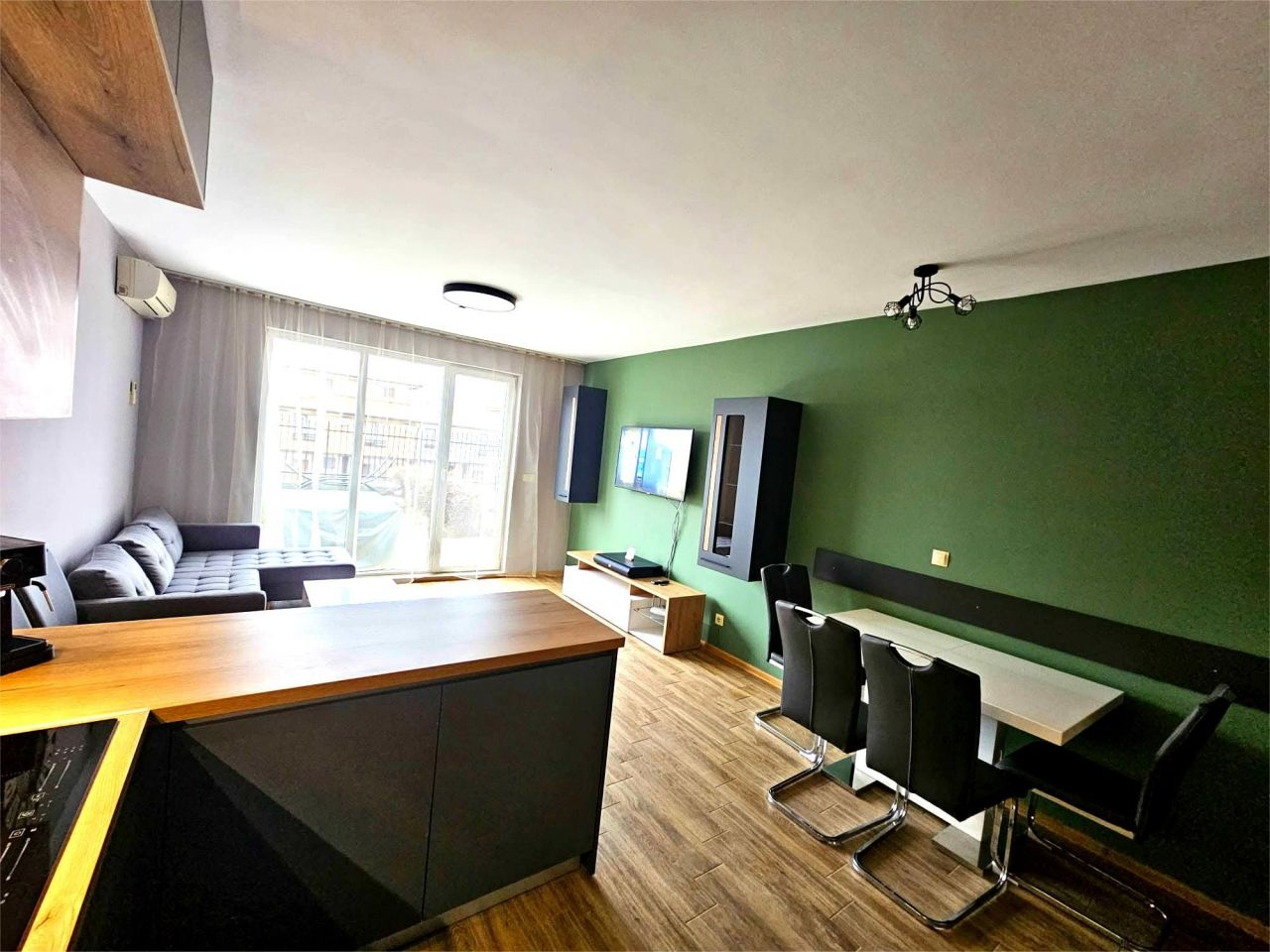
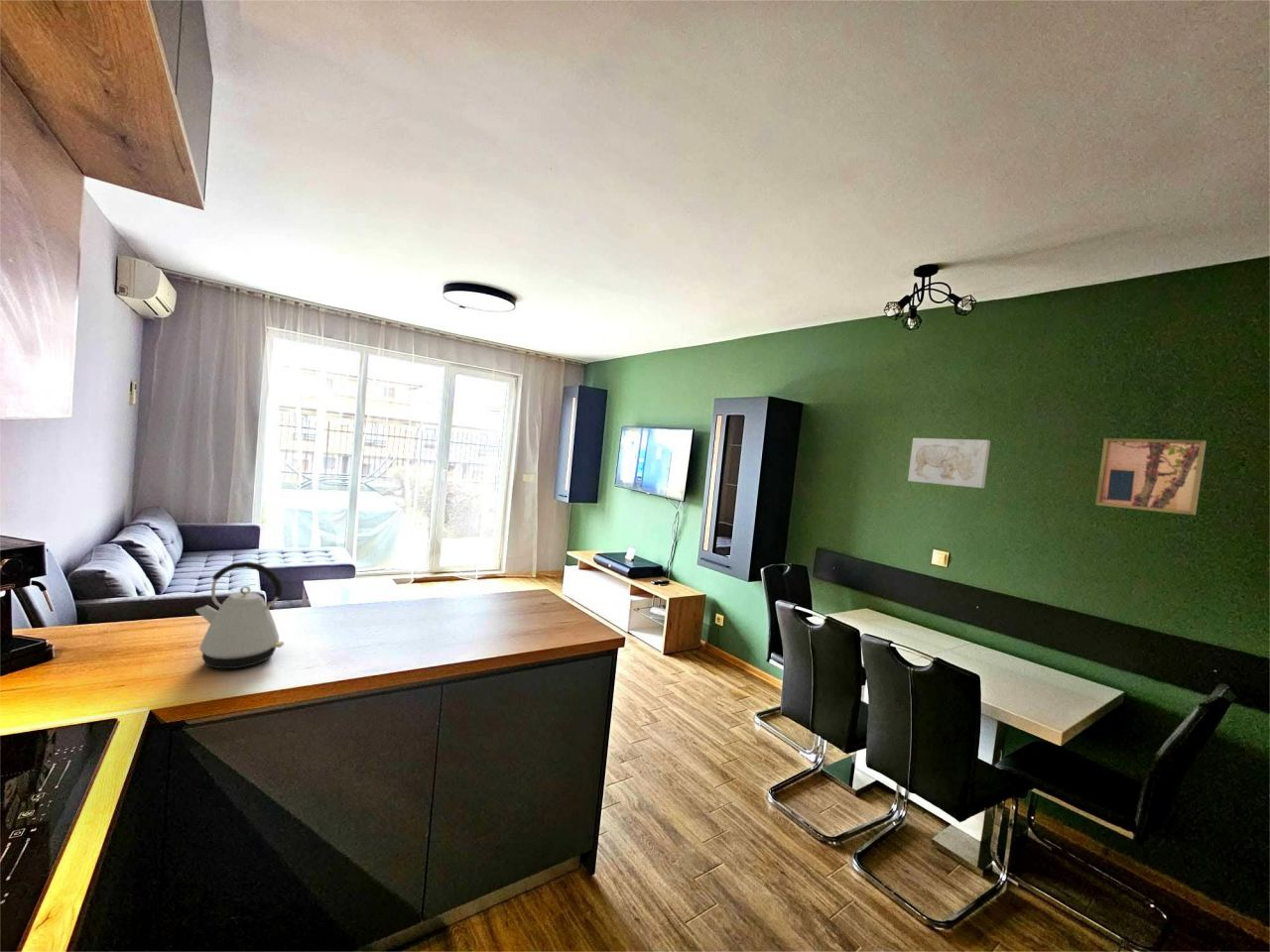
+ kettle [194,560,285,669]
+ wall art [1094,437,1207,516]
+ wall art [907,437,991,489]
